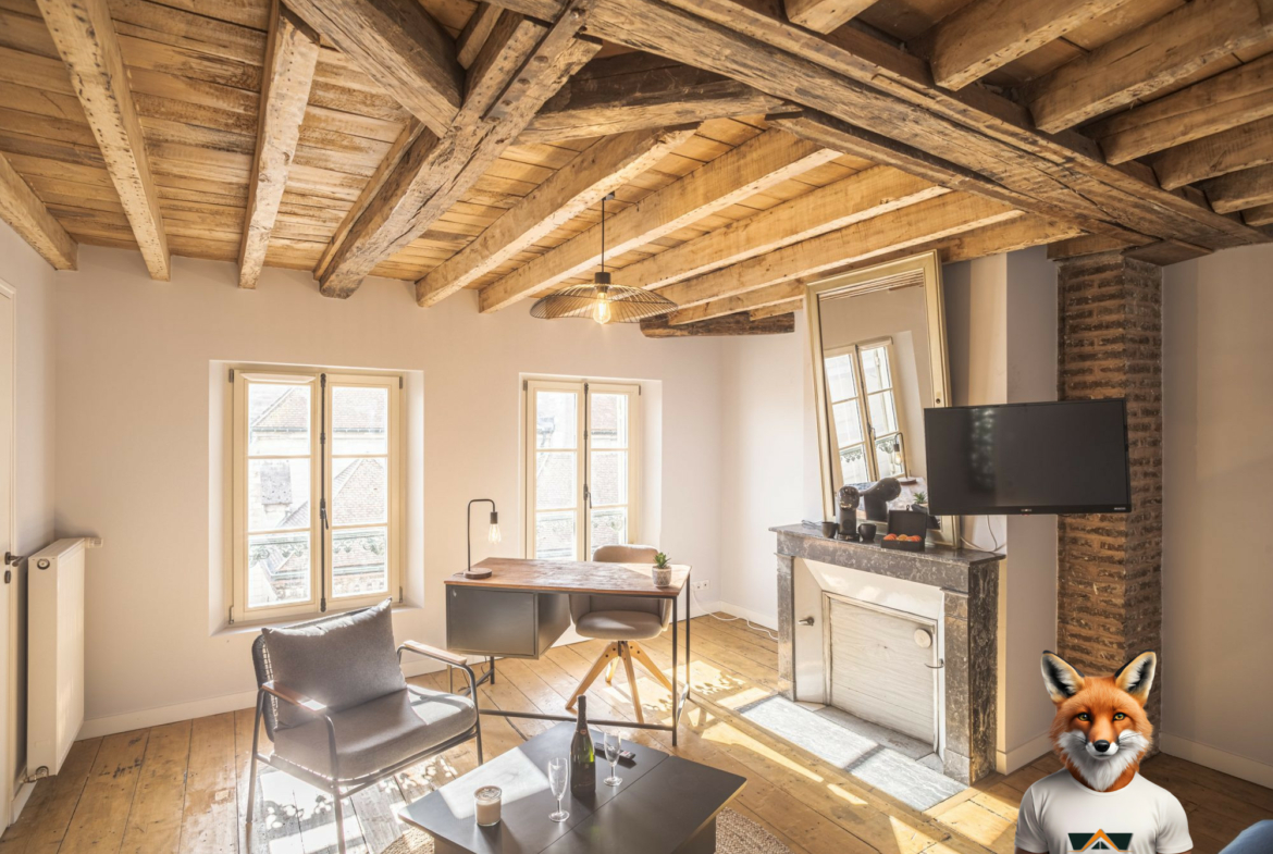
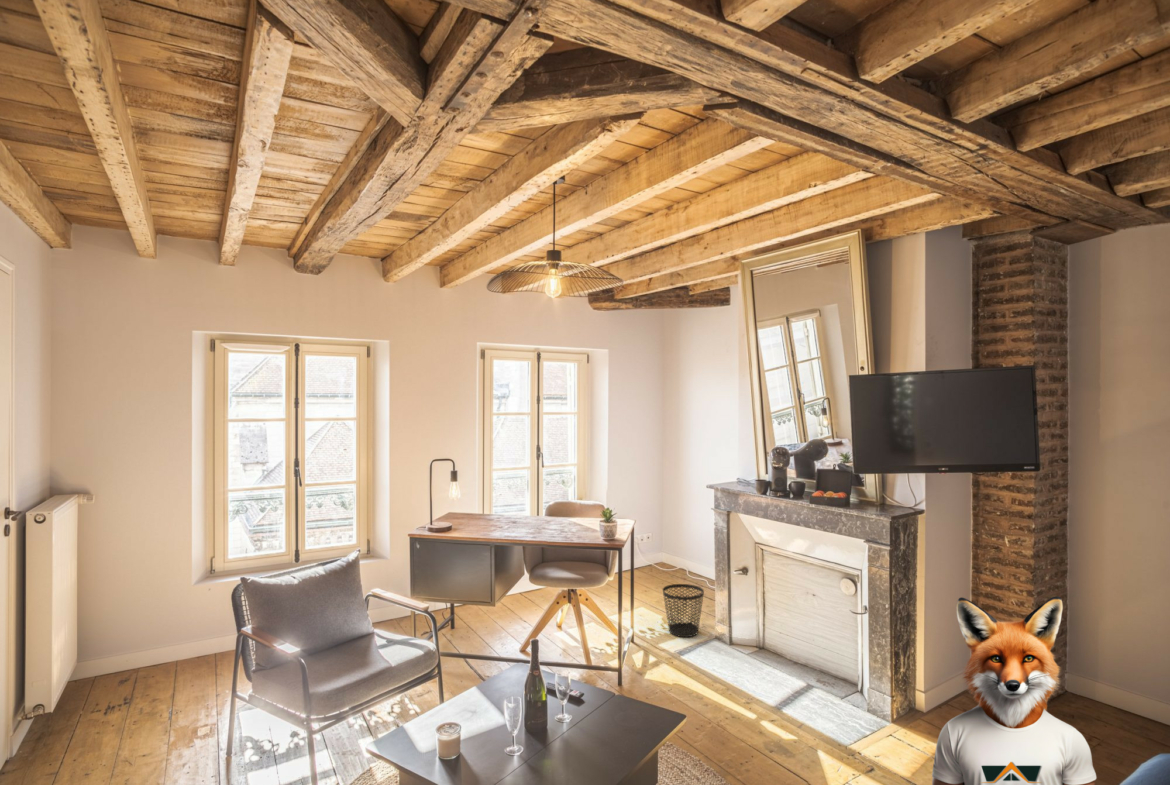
+ wastebasket [662,583,705,638]
